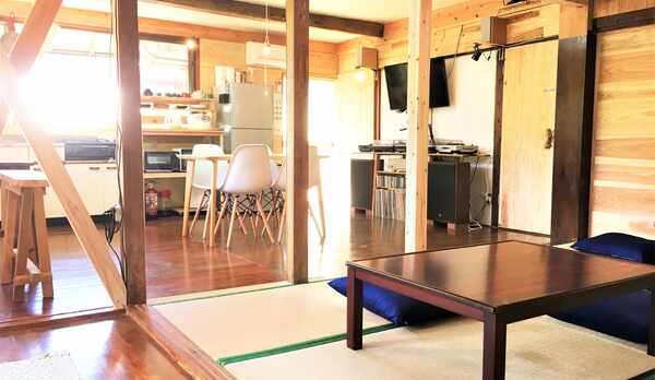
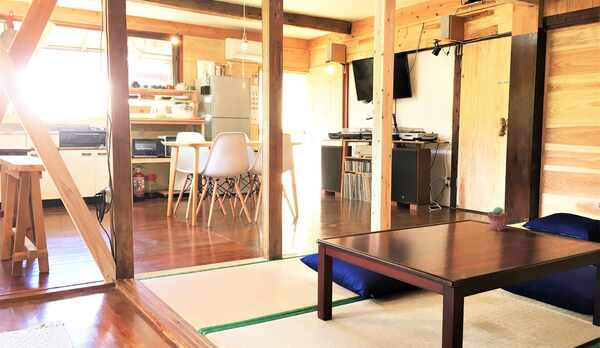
+ potted succulent [487,206,508,232]
